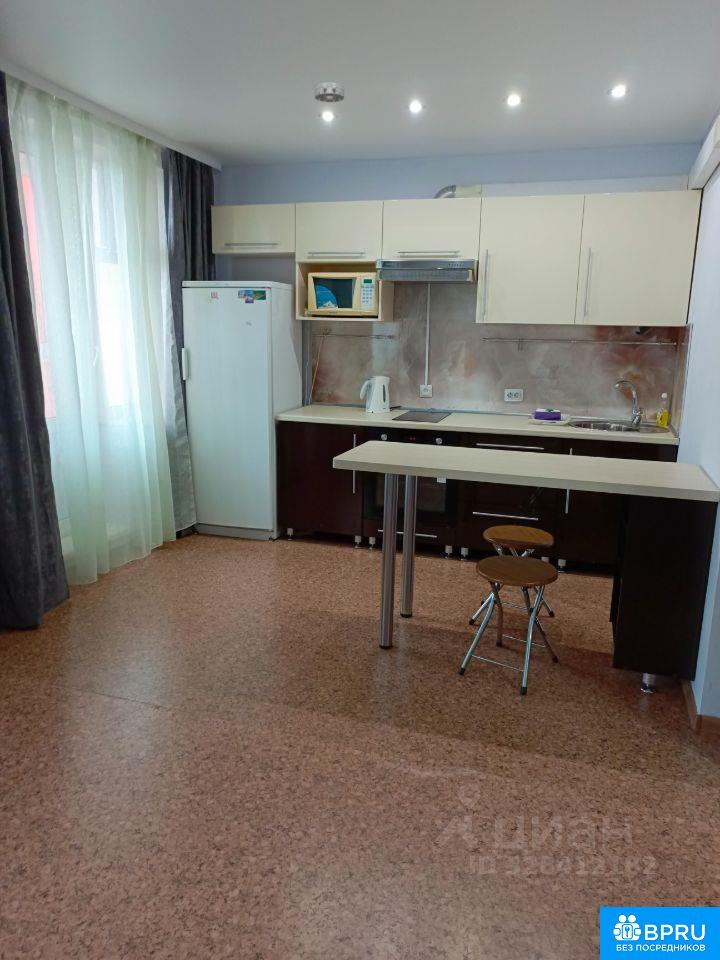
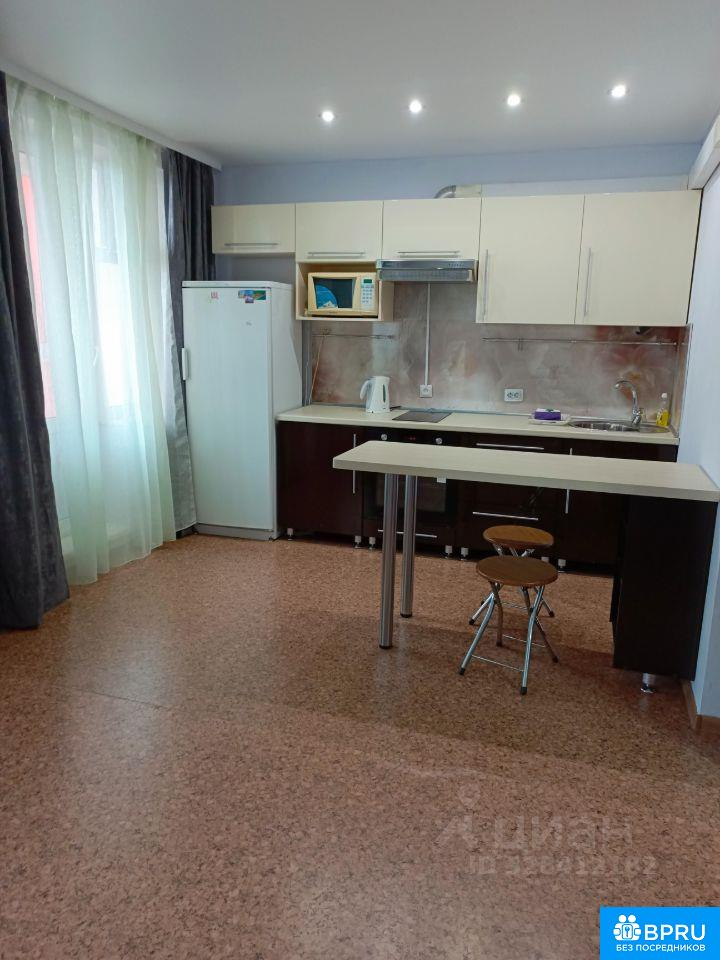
- smoke detector [314,81,345,103]
